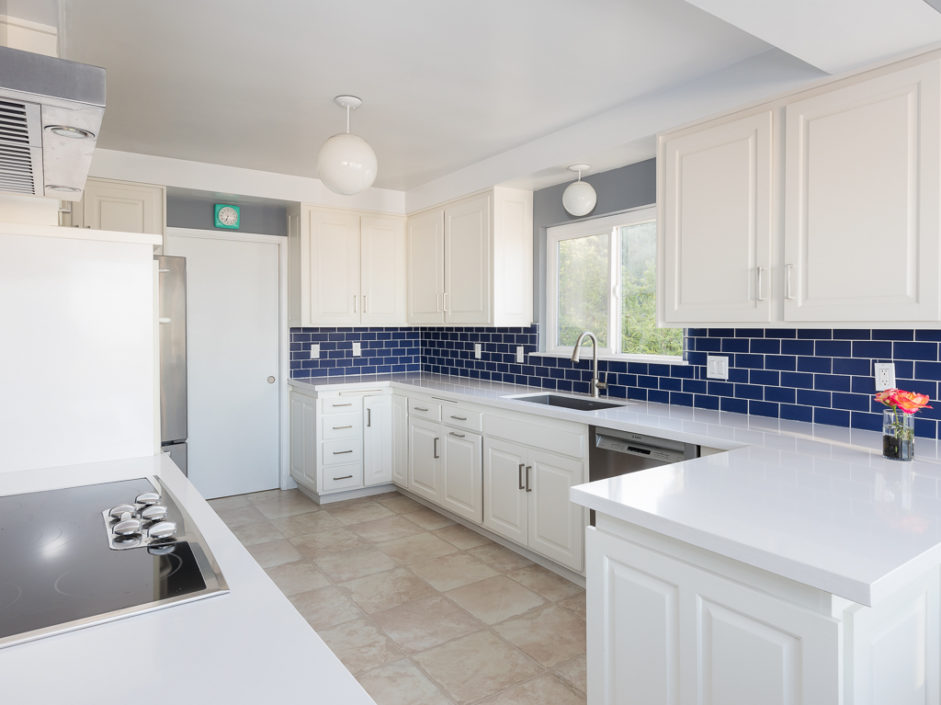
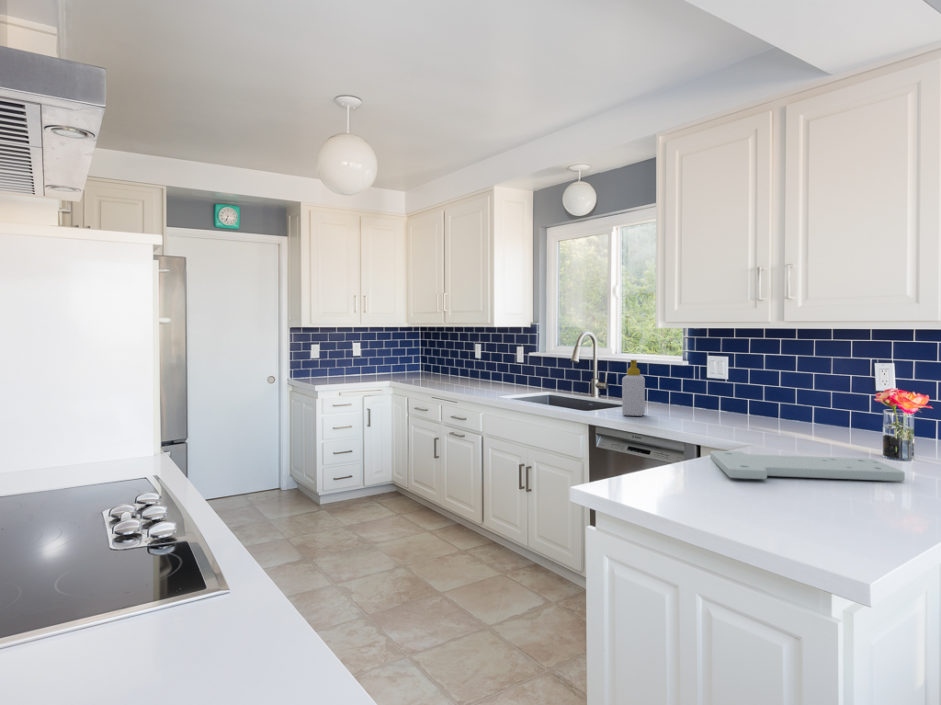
+ cutting board [709,450,906,482]
+ soap bottle [621,359,646,417]
